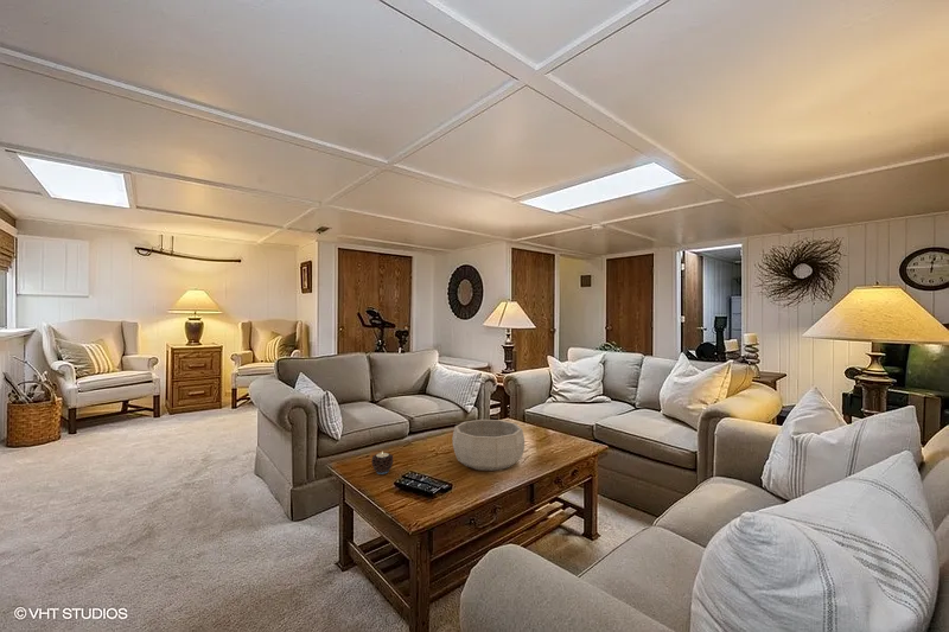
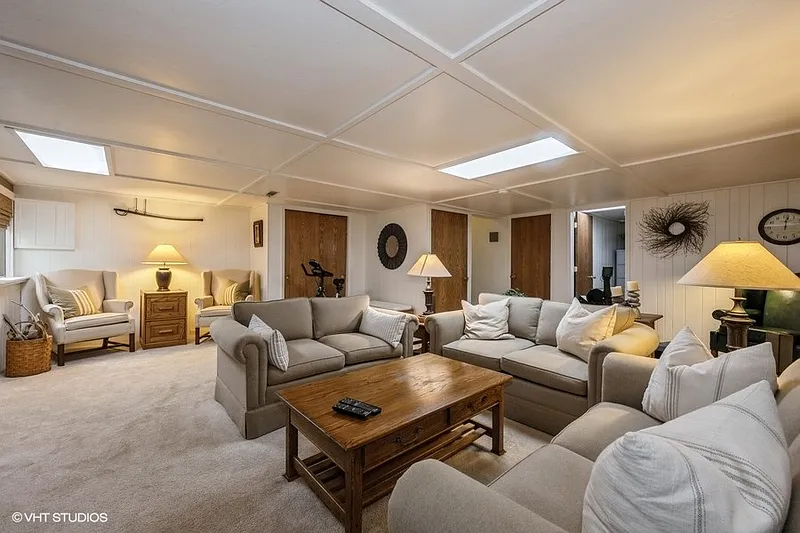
- decorative bowl [451,419,526,472]
- candle [370,451,394,475]
